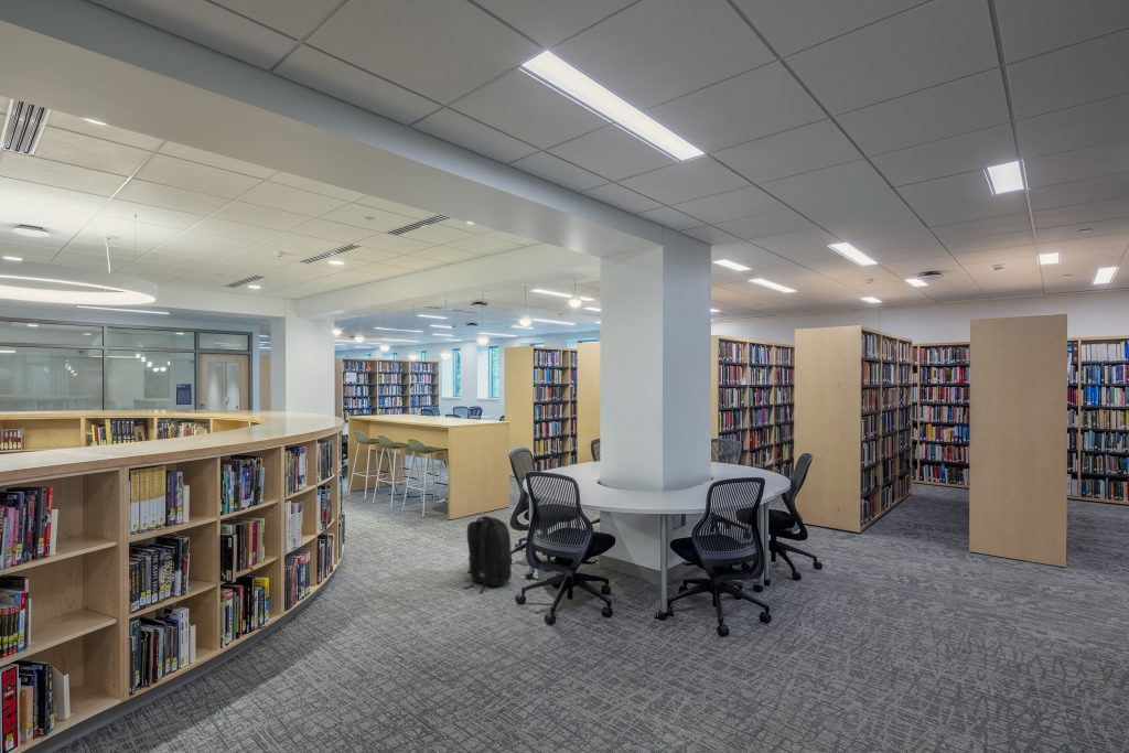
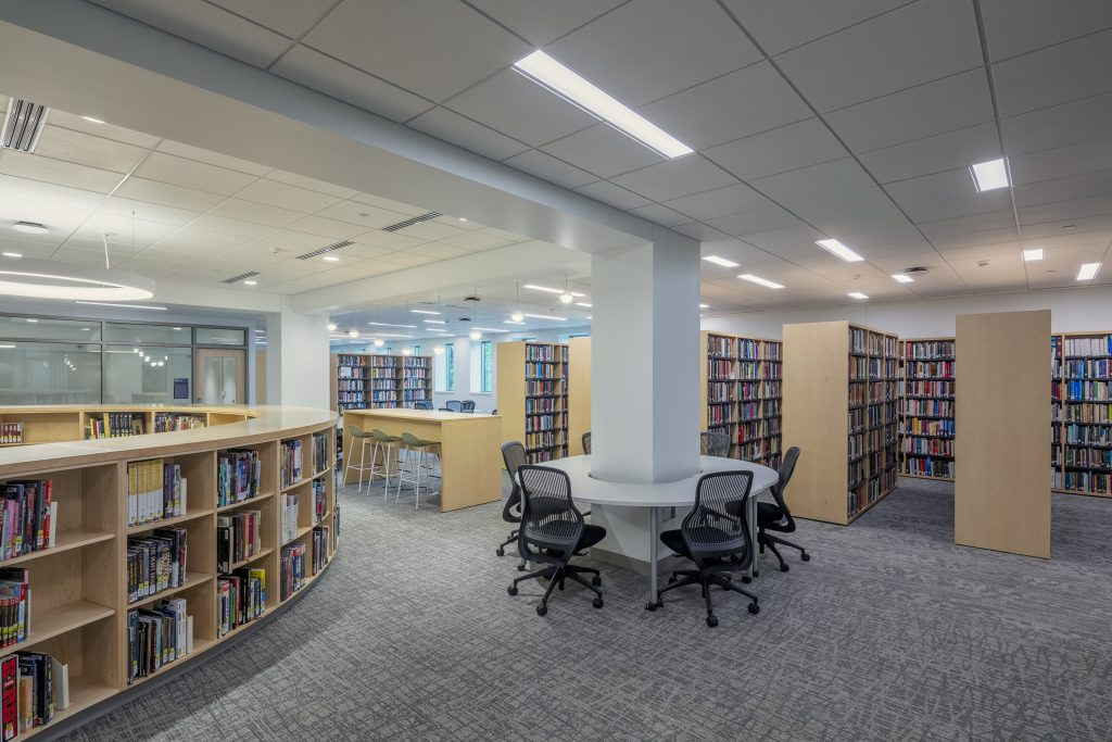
- backpack [462,515,513,594]
